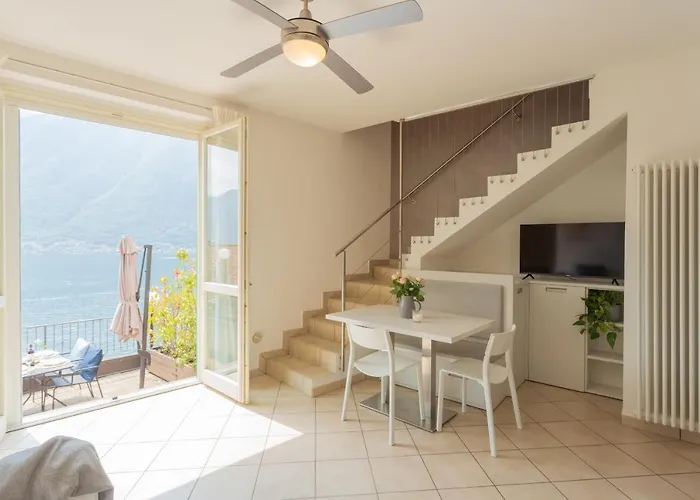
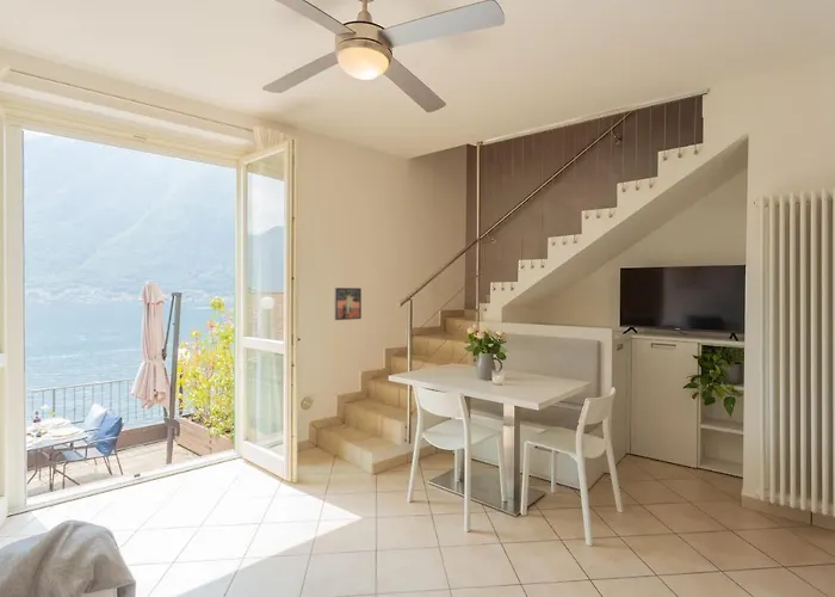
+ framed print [334,287,363,321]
